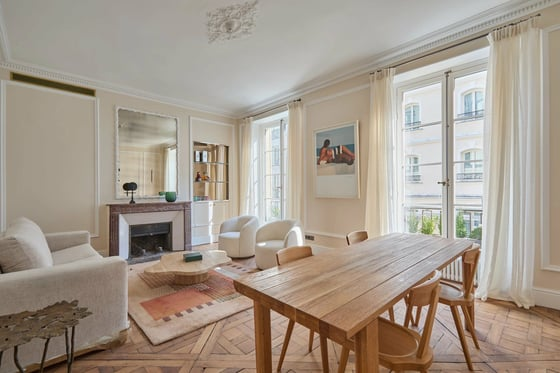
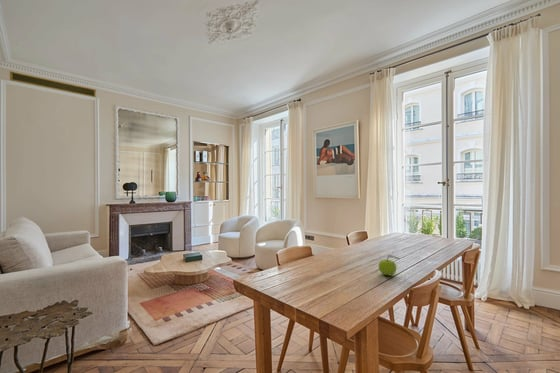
+ fruit [377,254,402,277]
